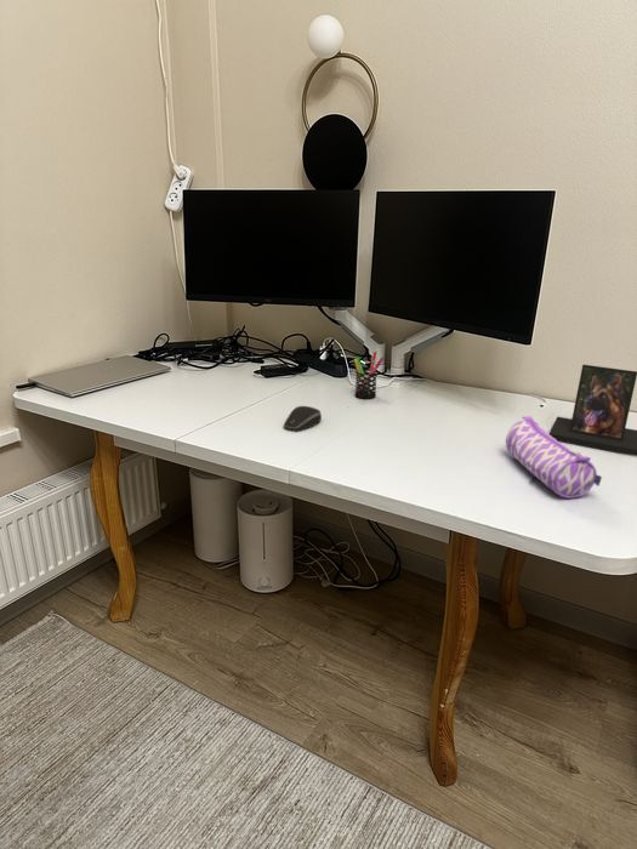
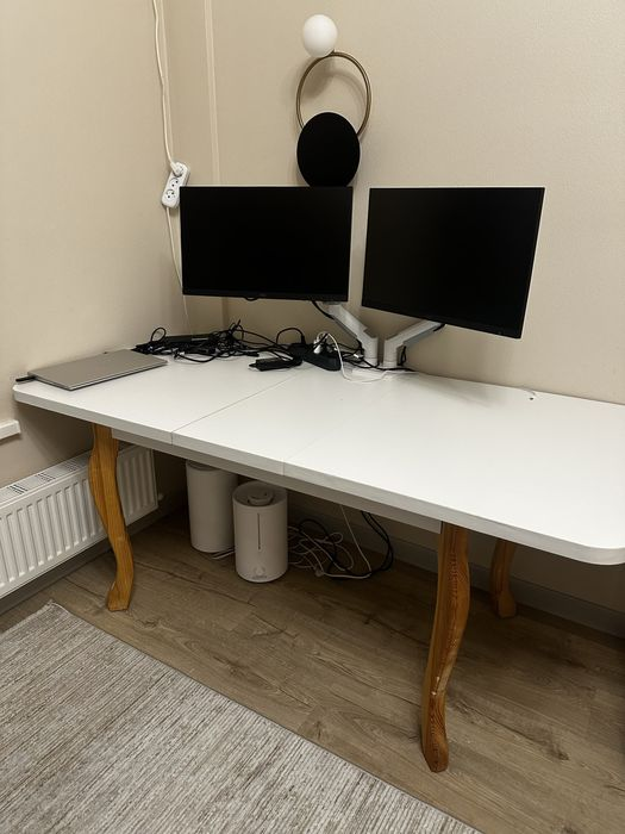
- pencil case [505,415,603,500]
- photo frame [548,364,637,457]
- computer mouse [283,405,323,433]
- pen holder [353,351,385,400]
